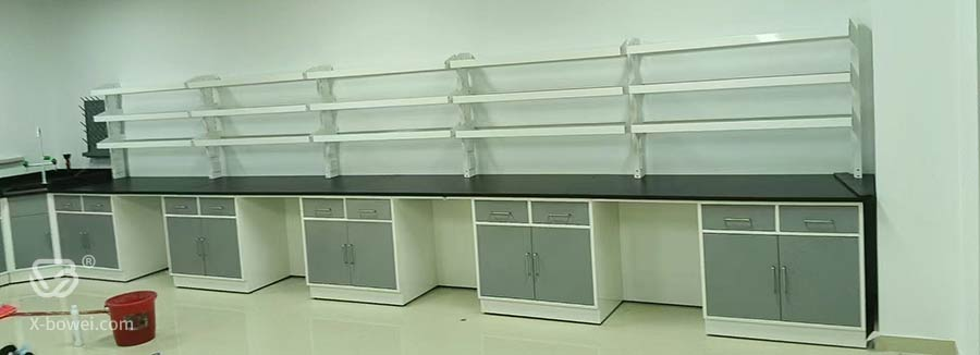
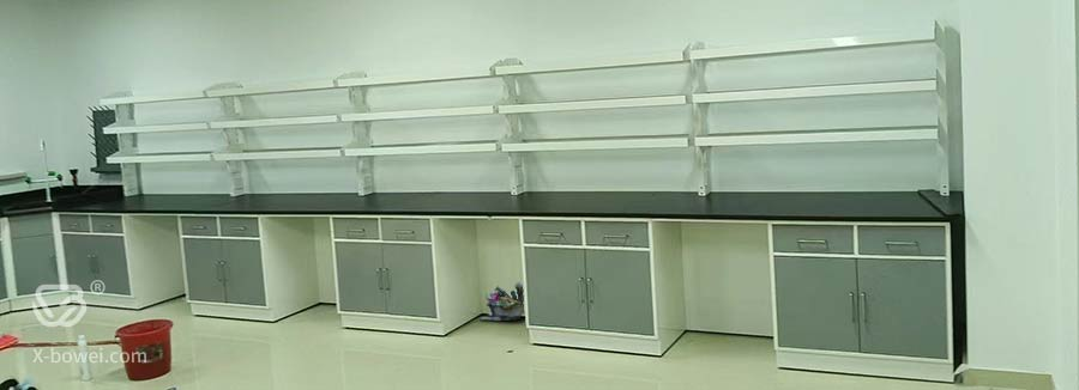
+ waste bin [478,281,525,322]
